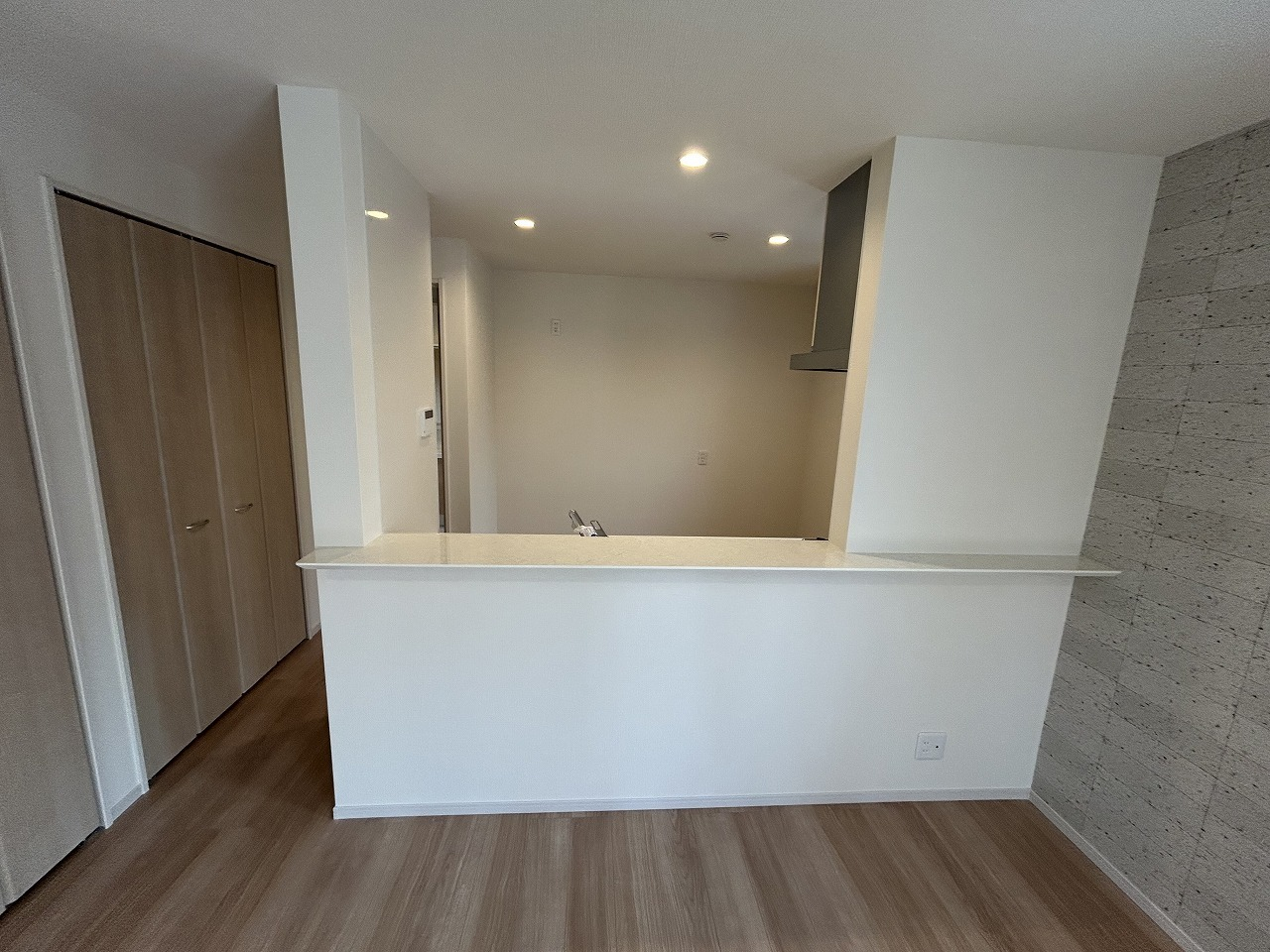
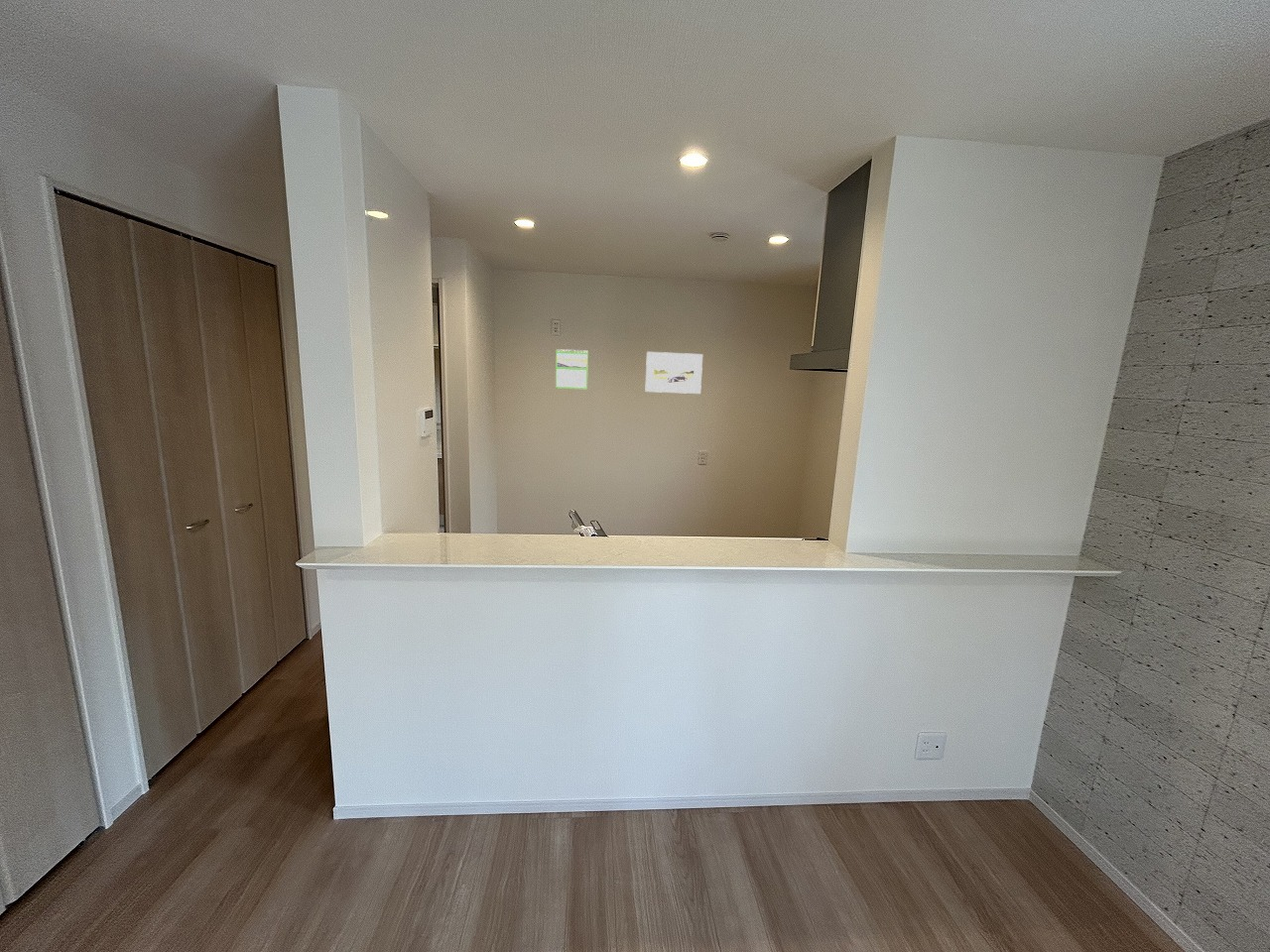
+ calendar [555,348,589,390]
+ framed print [644,351,703,395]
